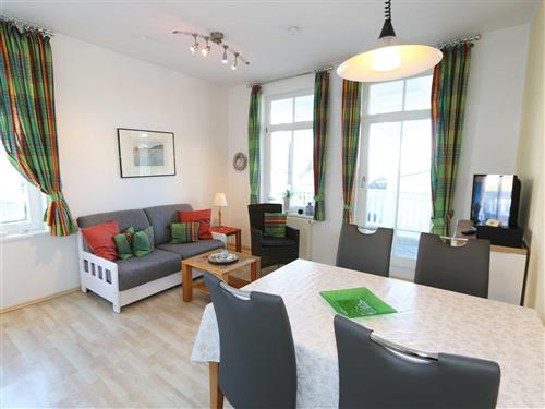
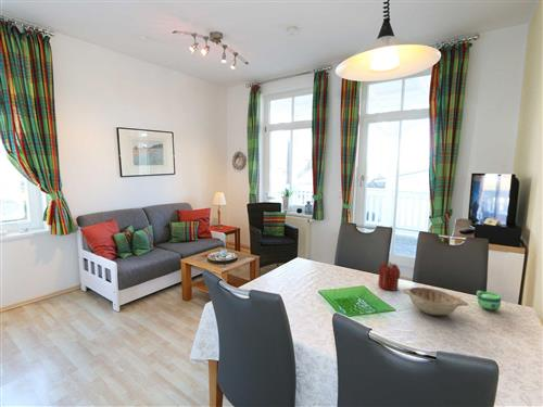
+ cup [476,290,502,311]
+ decorative bowl [400,287,469,316]
+ candle [377,260,401,292]
